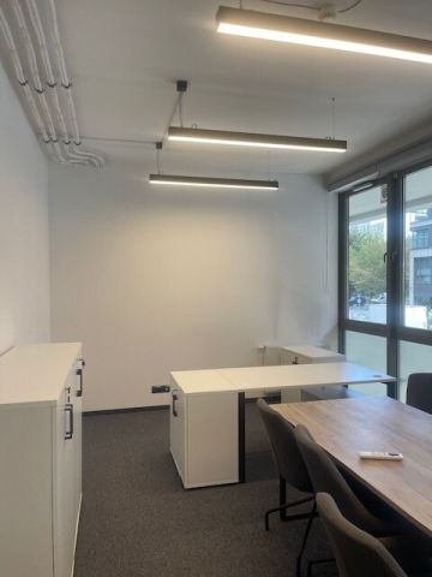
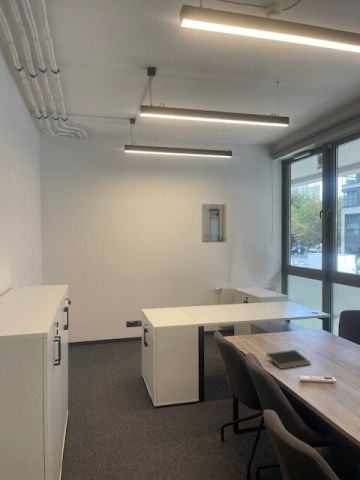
+ wall art [201,203,227,243]
+ notepad [265,349,312,370]
